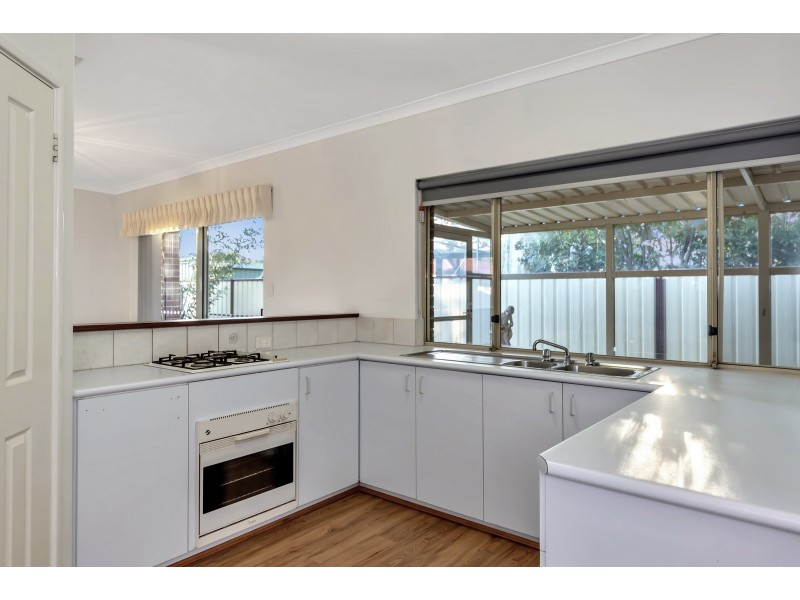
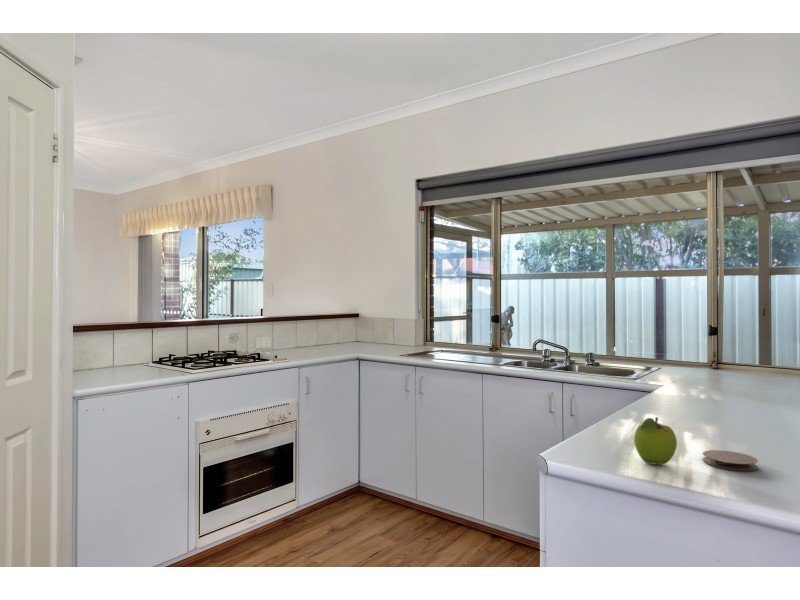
+ coaster [702,449,759,472]
+ fruit [633,416,678,465]
